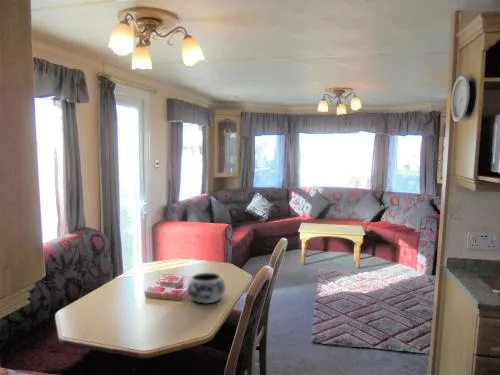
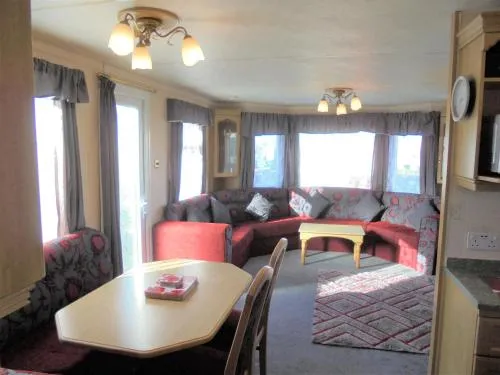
- decorative bowl [187,272,226,305]
